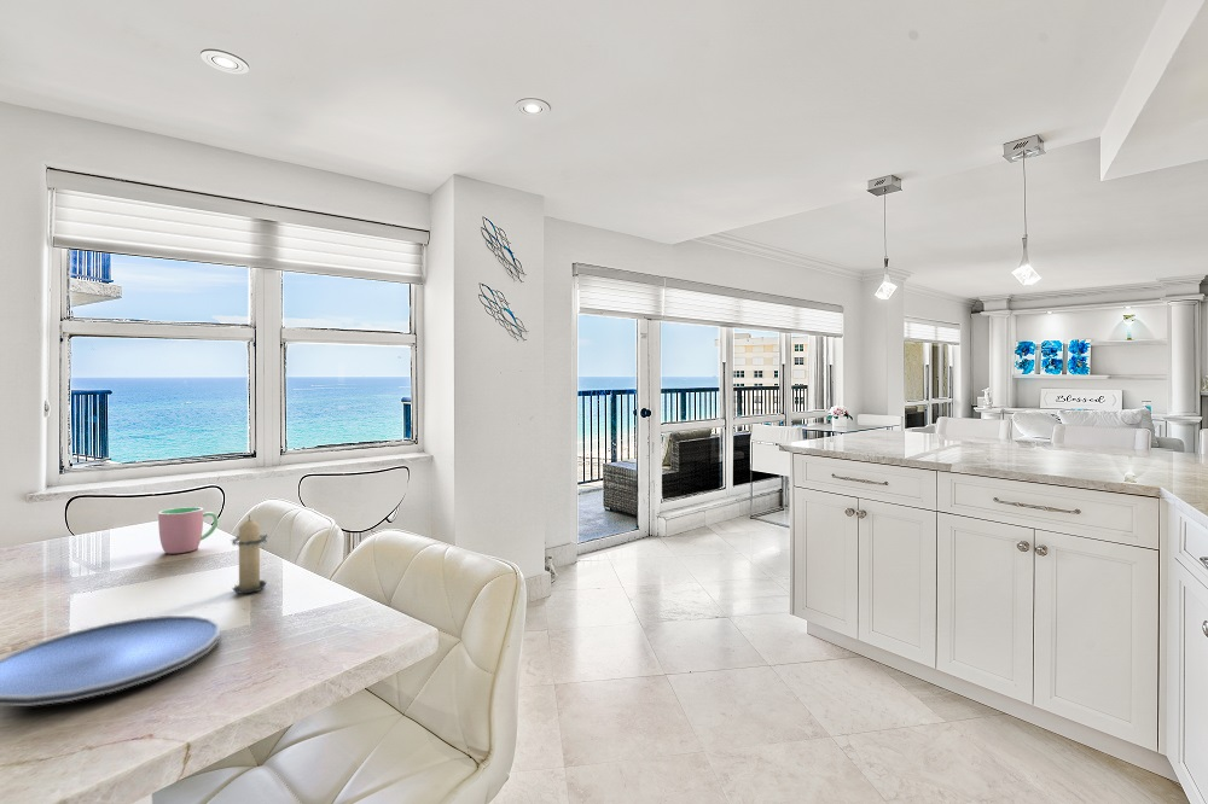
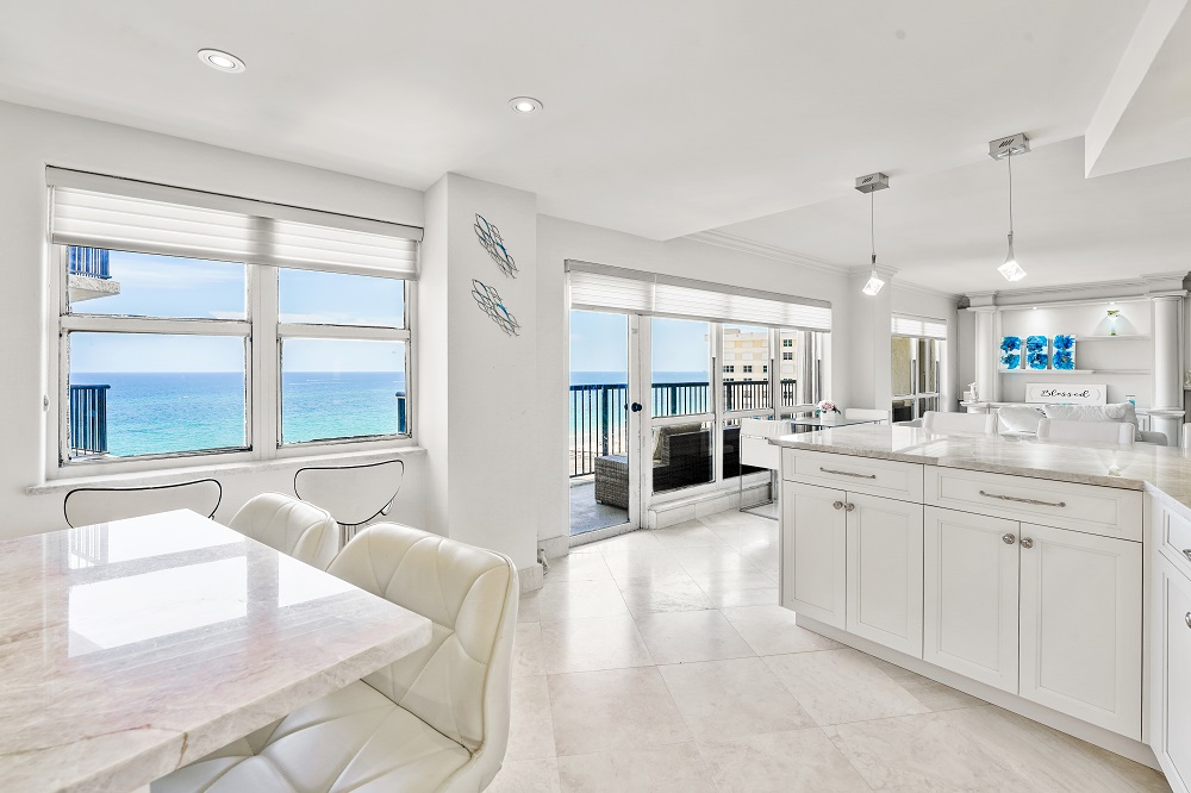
- plate [0,614,221,707]
- cup [157,506,219,554]
- candle [230,514,268,594]
